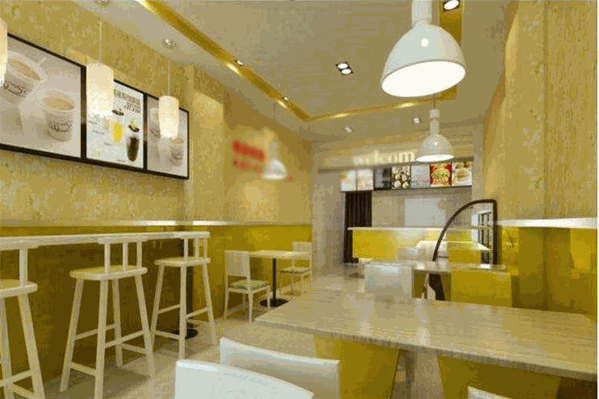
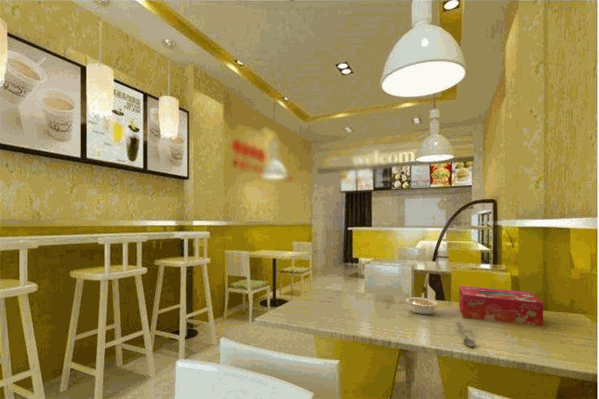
+ legume [403,293,439,316]
+ tissue box [458,285,544,327]
+ soupspoon [455,321,476,348]
